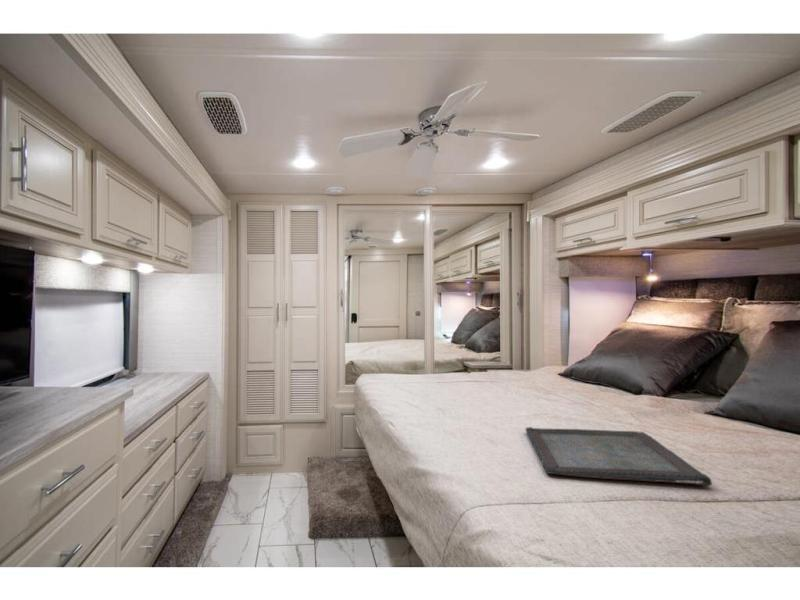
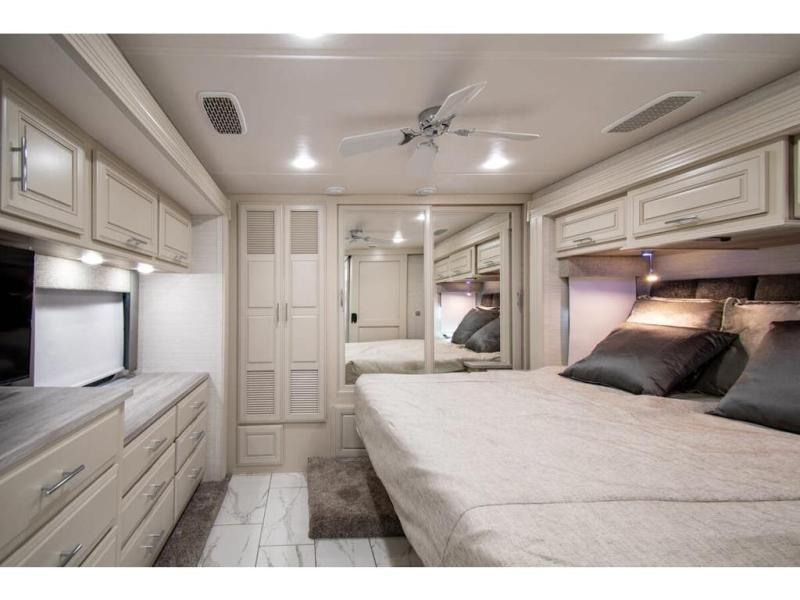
- serving tray [525,426,713,486]
